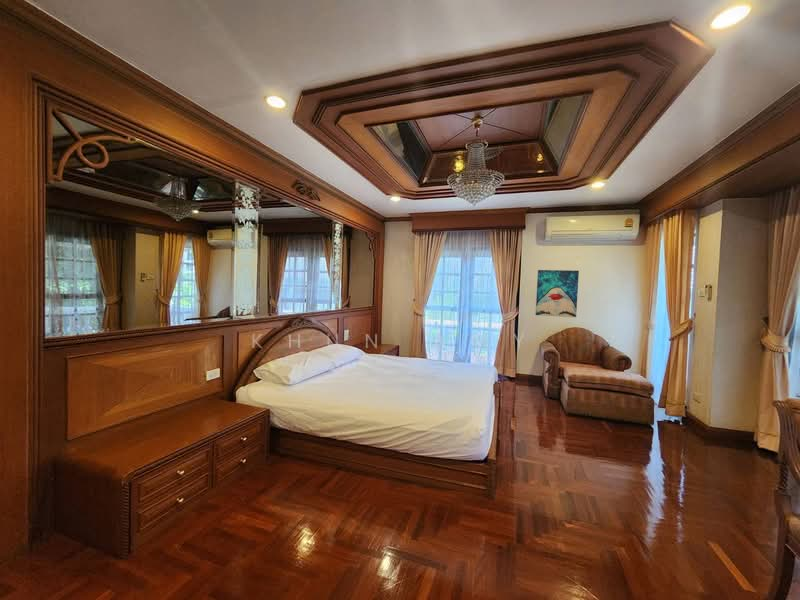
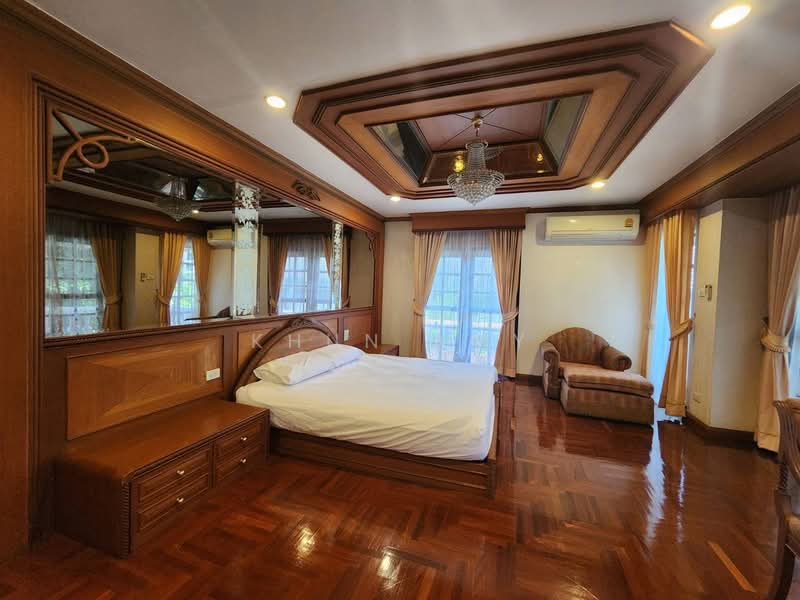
- wall art [535,269,580,318]
